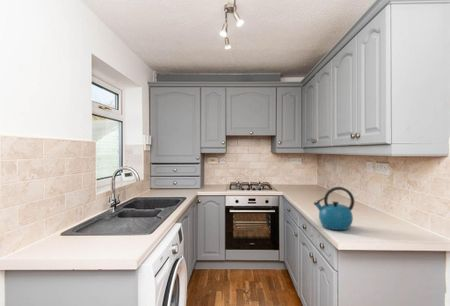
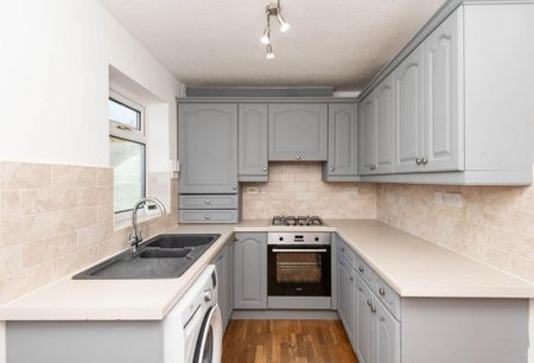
- kettle [313,186,355,231]
